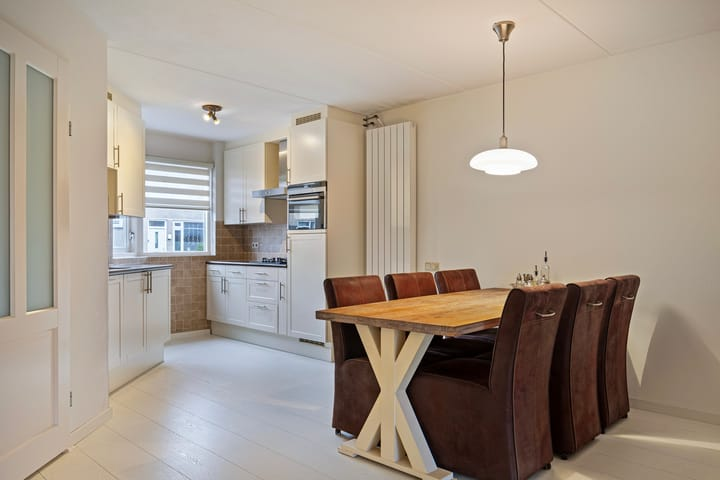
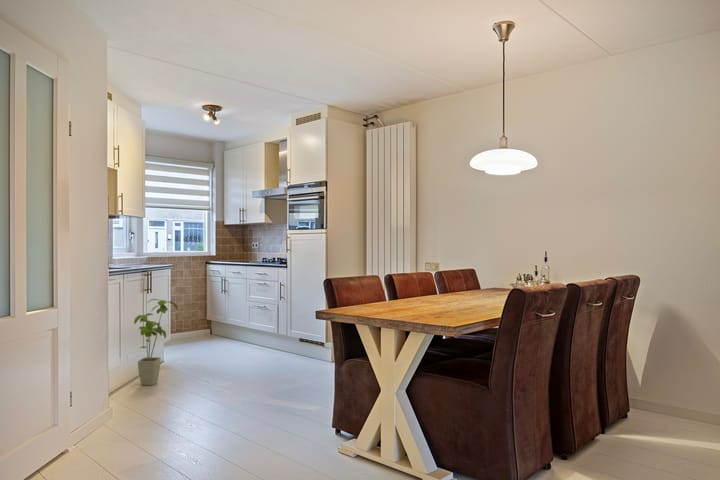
+ house plant [133,298,179,386]
